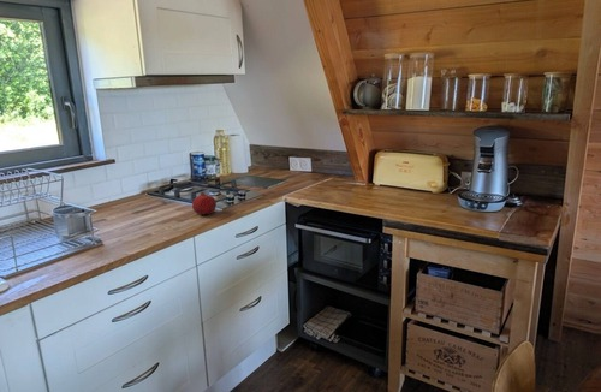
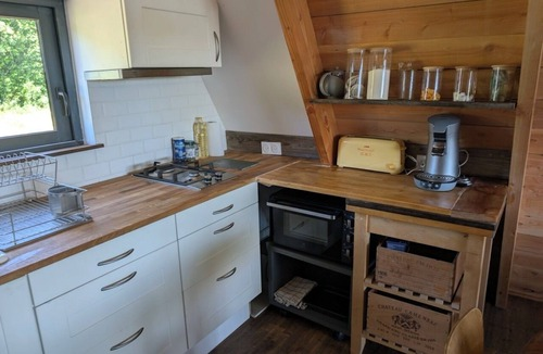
- fruit [191,190,218,216]
